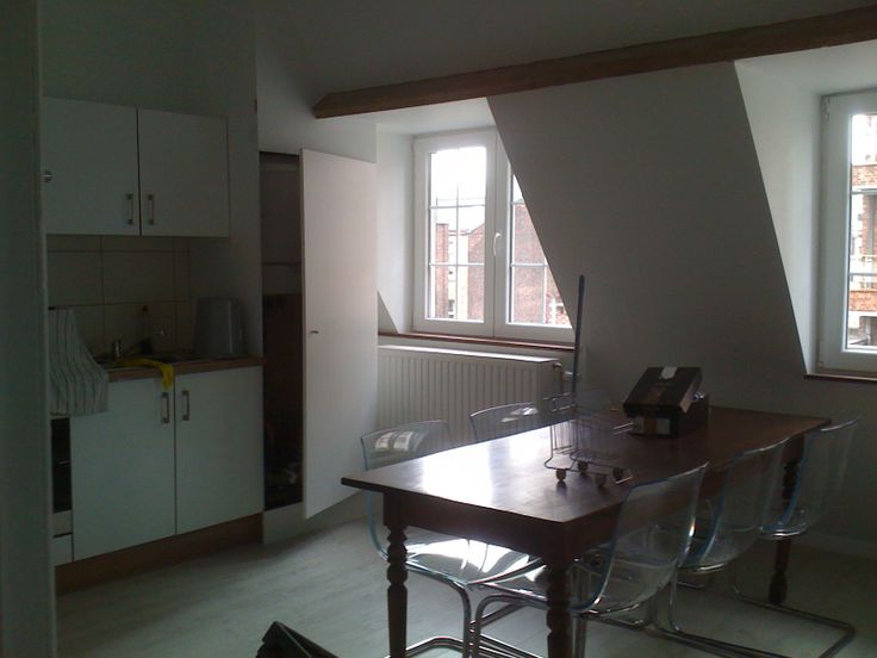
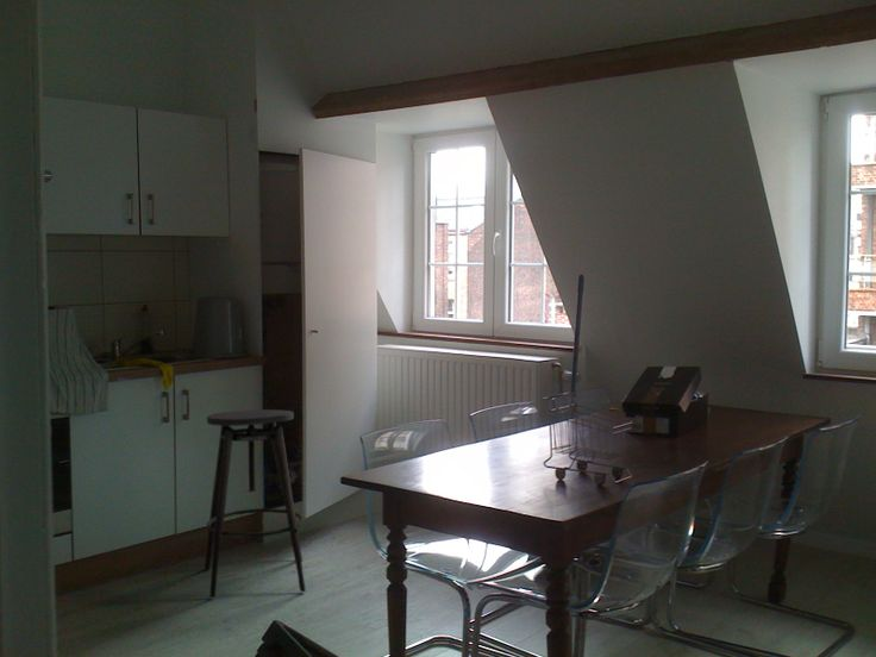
+ stool [204,408,307,599]
